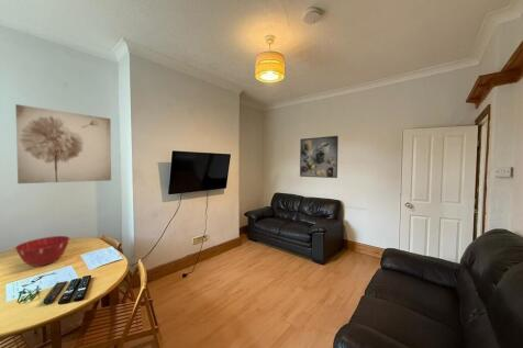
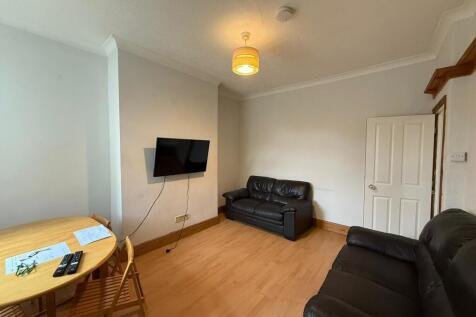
- mixing bowl [14,235,70,268]
- remote control [42,280,69,305]
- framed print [299,135,340,179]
- wall art [14,103,112,184]
